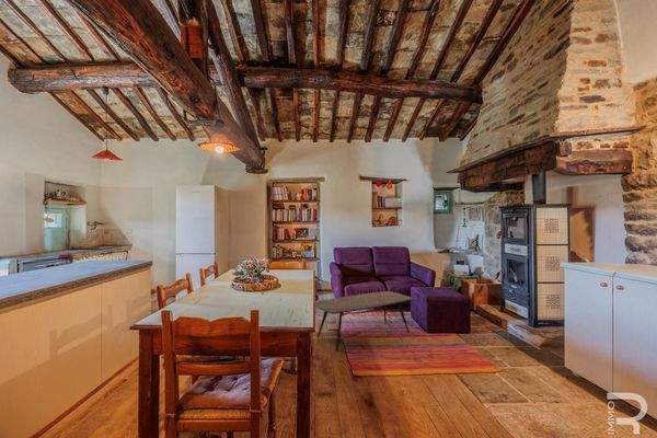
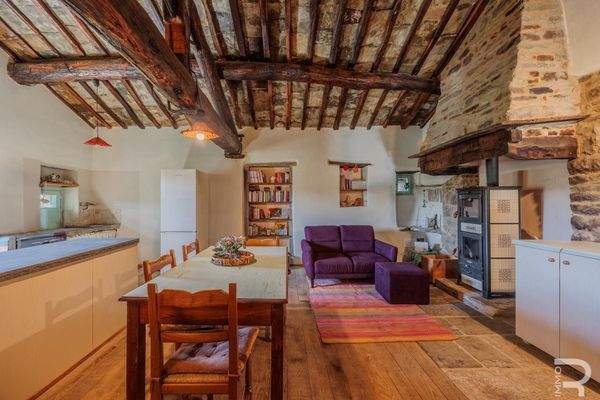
- coffee table [314,290,414,351]
